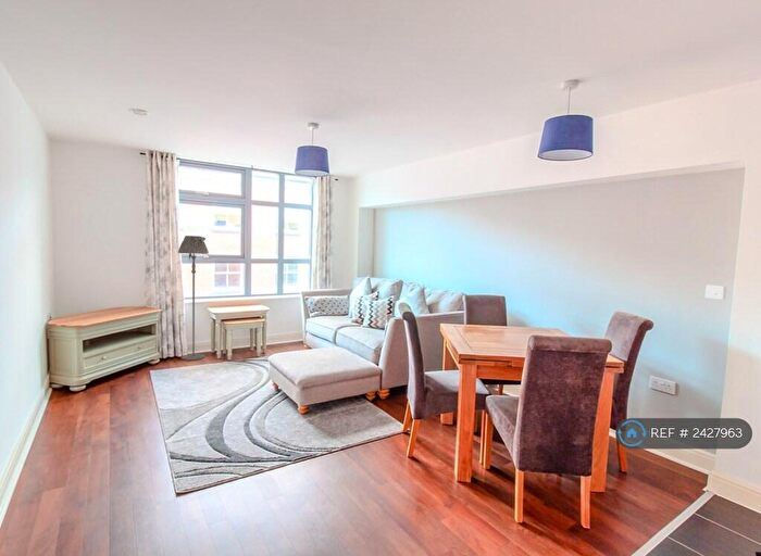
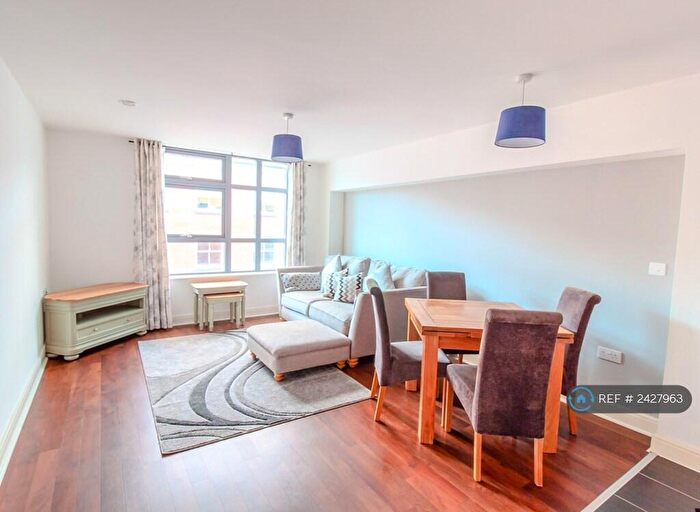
- floor lamp [177,235,210,362]
